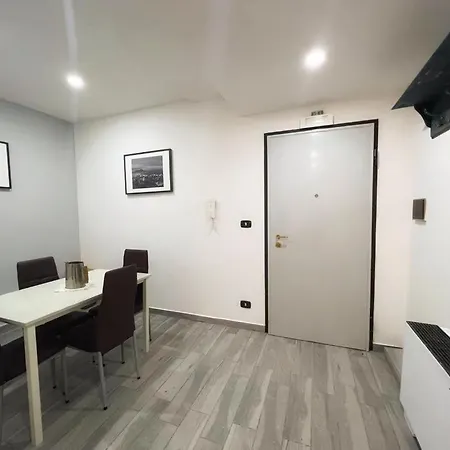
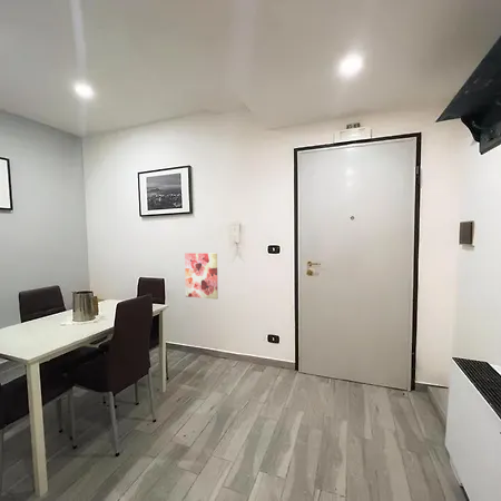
+ wall art [184,252,219,301]
